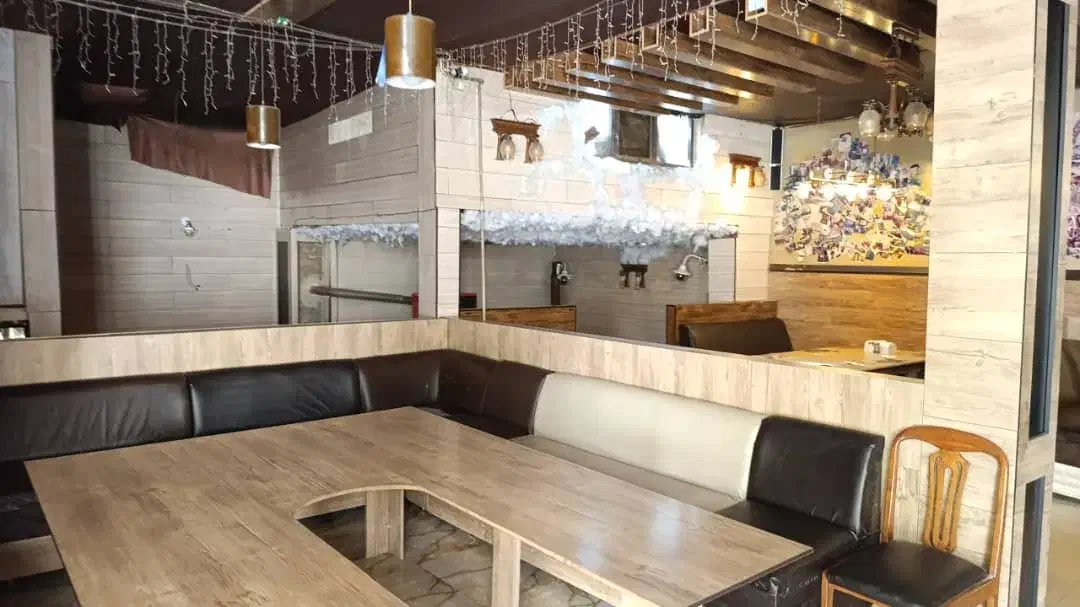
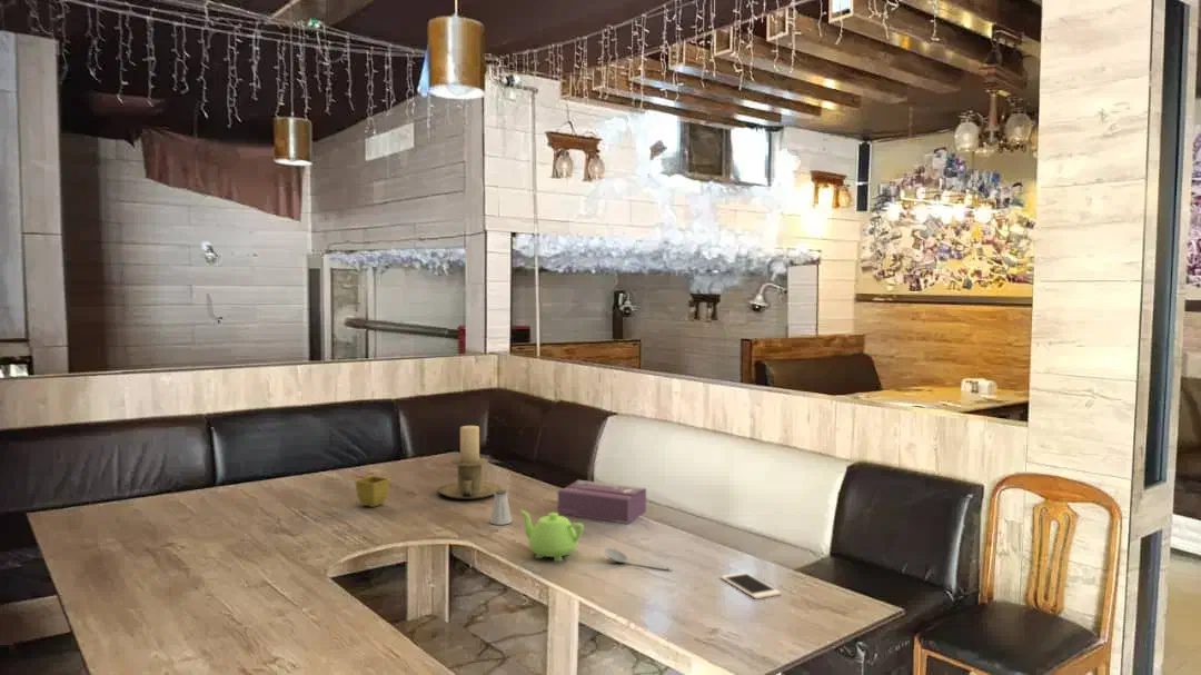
+ tissue box [557,479,647,525]
+ teapot [519,509,585,563]
+ saltshaker [489,489,513,526]
+ flower pot [354,475,391,508]
+ spoon [604,547,673,572]
+ cell phone [719,572,782,600]
+ candle holder [436,425,503,500]
